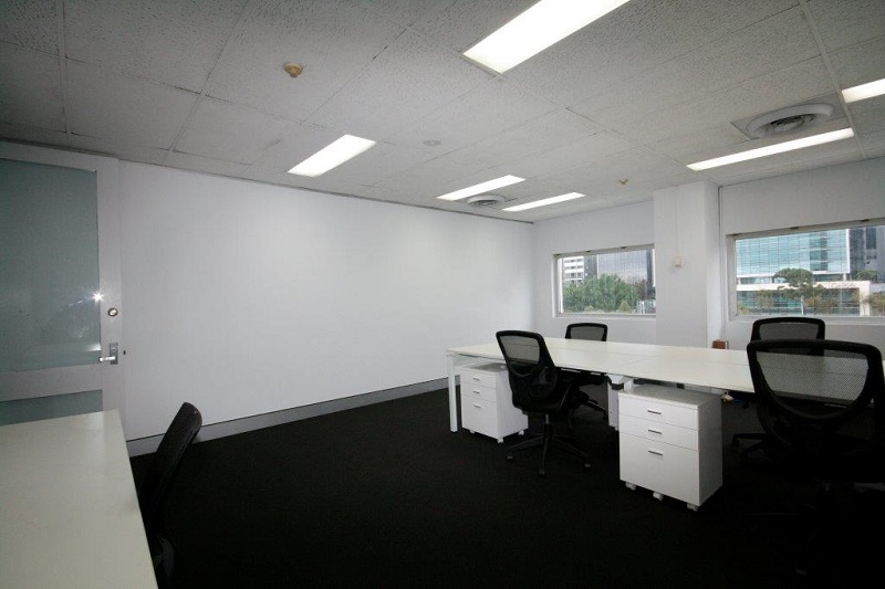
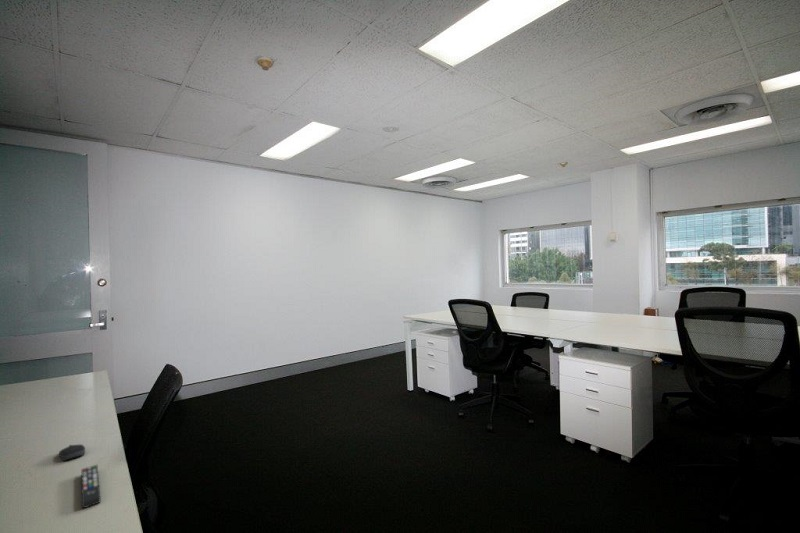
+ computer mouse [58,443,86,462]
+ remote control [81,464,101,510]
